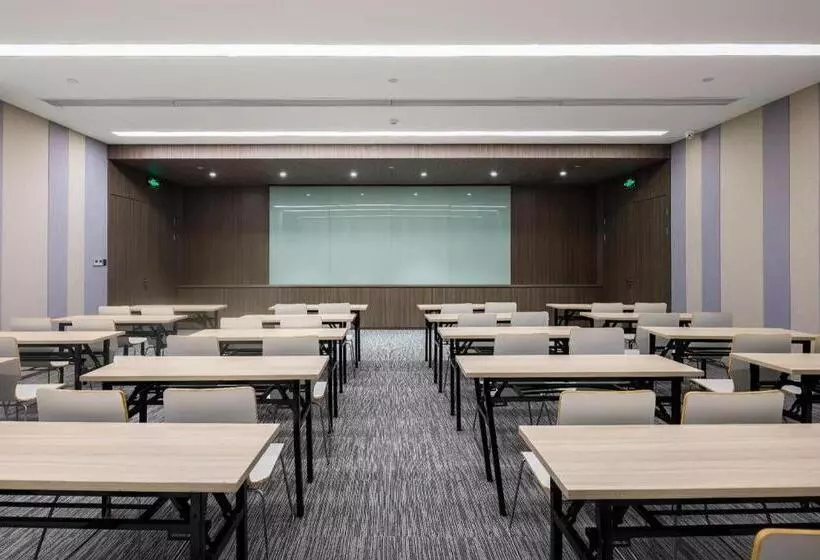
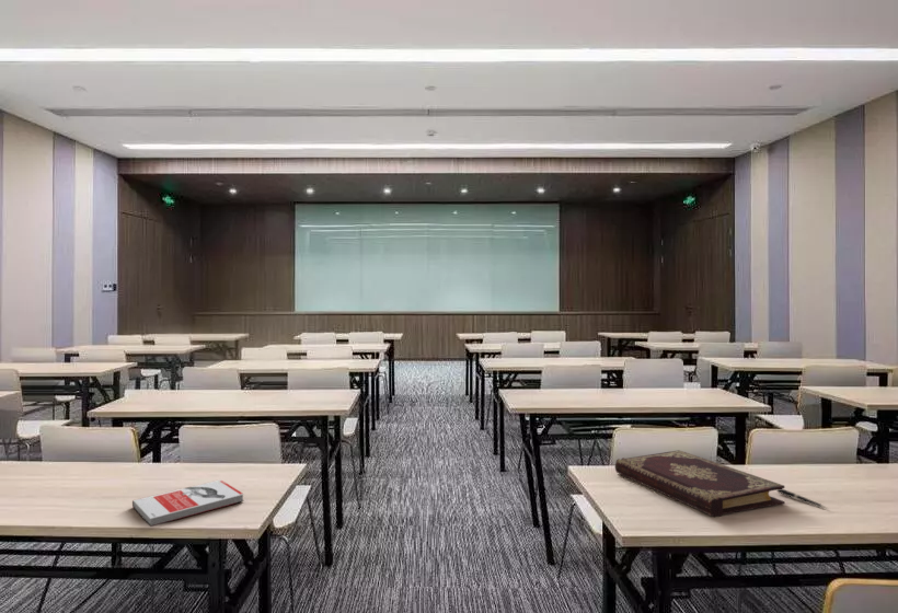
+ book [614,449,786,518]
+ book [131,478,245,528]
+ pen [775,488,830,510]
